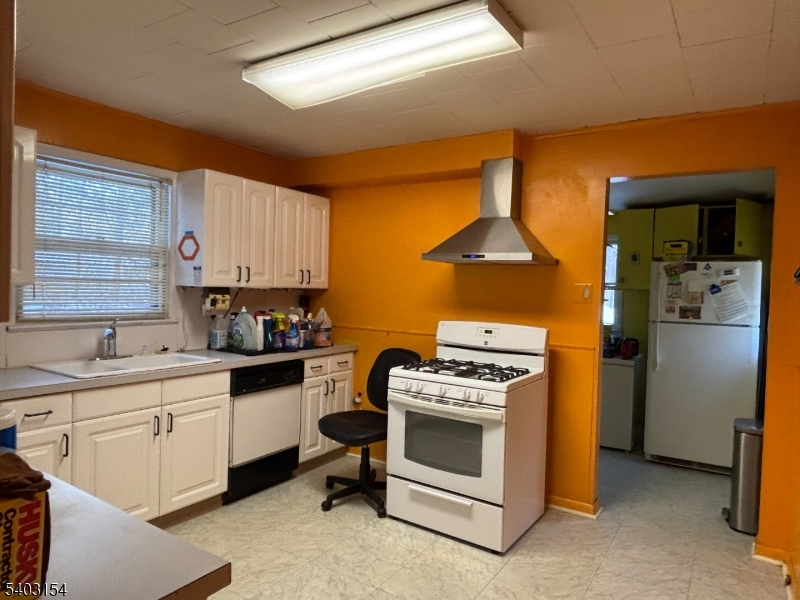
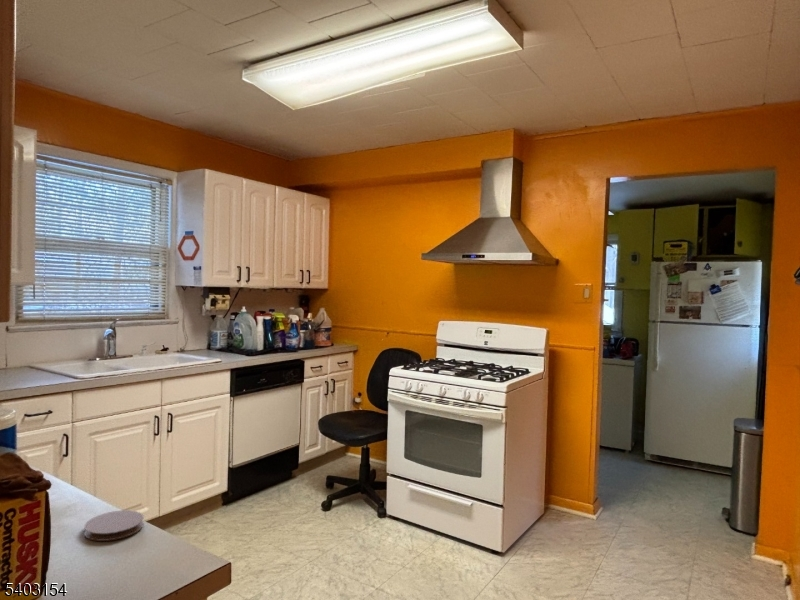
+ coaster [83,509,145,542]
